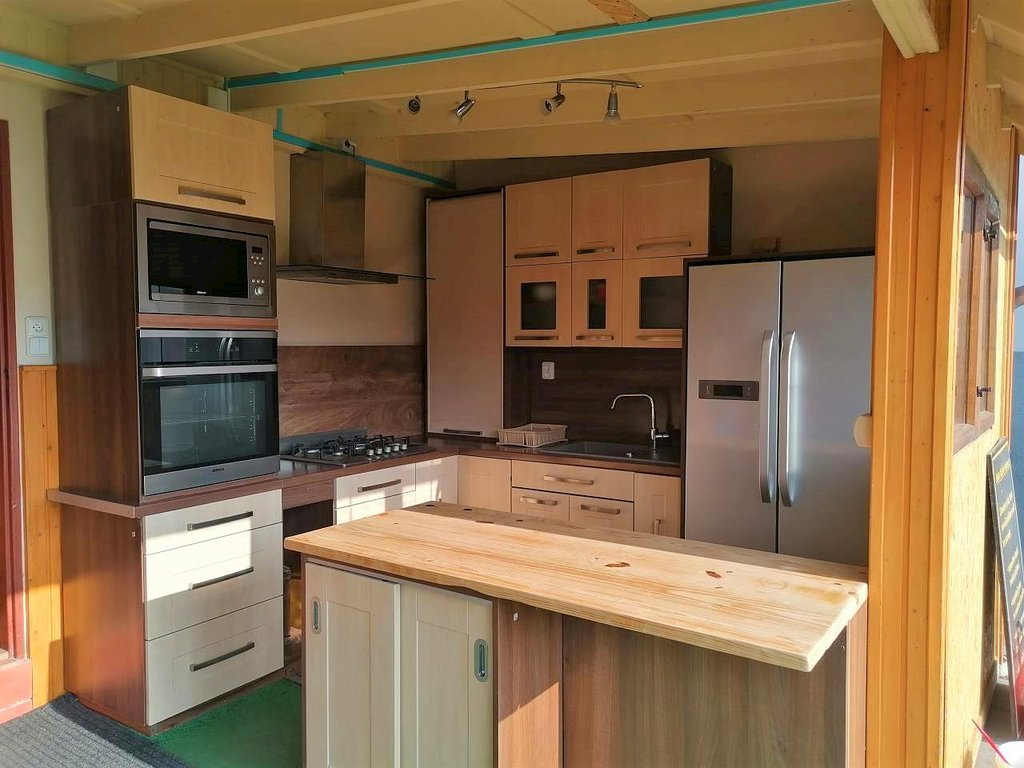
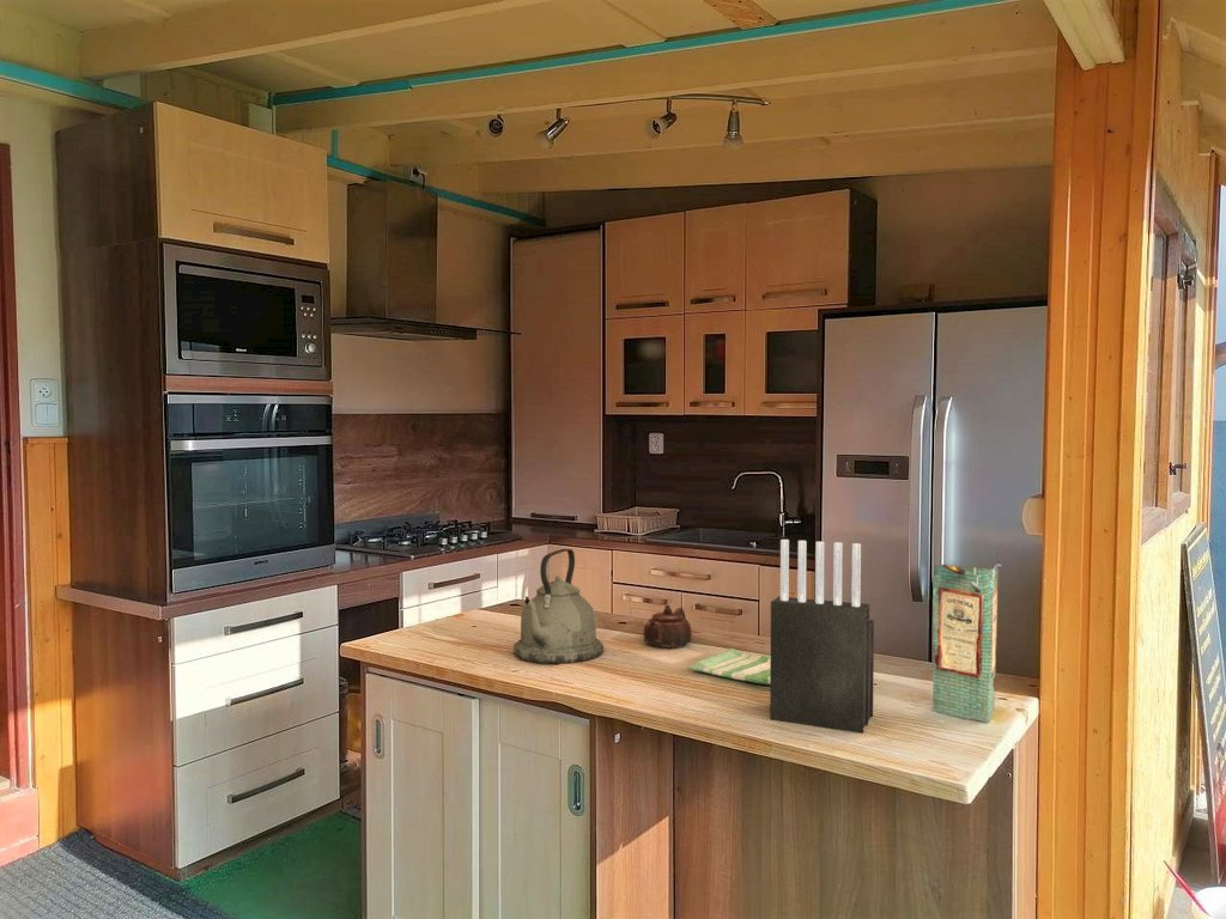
+ knife block [769,538,875,735]
+ dish towel [688,647,771,686]
+ kettle [512,548,605,665]
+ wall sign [931,560,1002,723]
+ teapot [642,603,693,650]
